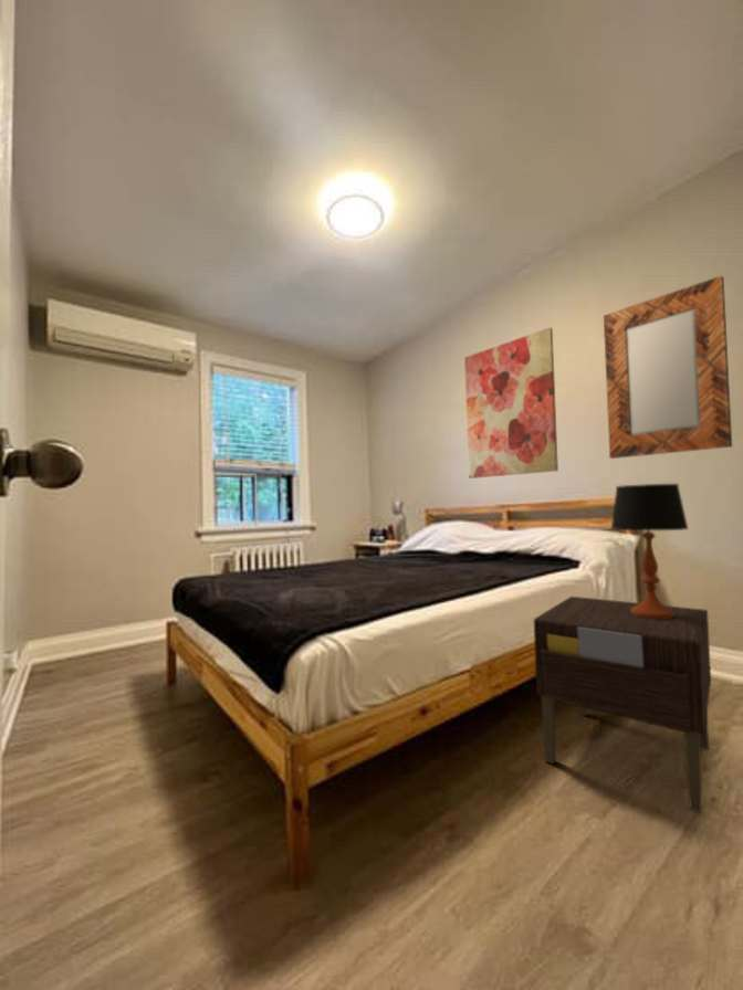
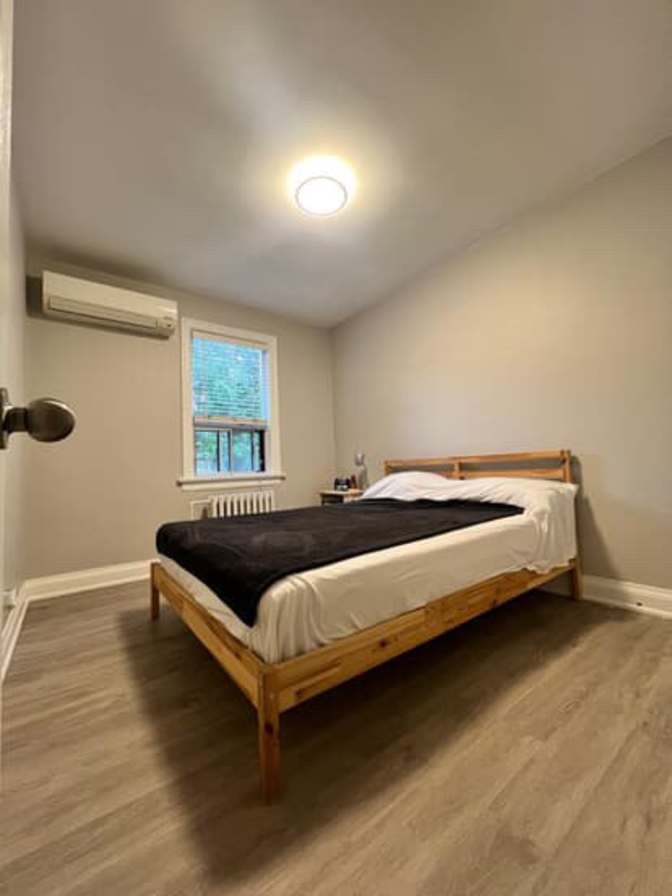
- wall art [463,326,559,480]
- table lamp [609,483,690,619]
- nightstand [533,596,712,814]
- home mirror [603,274,733,460]
